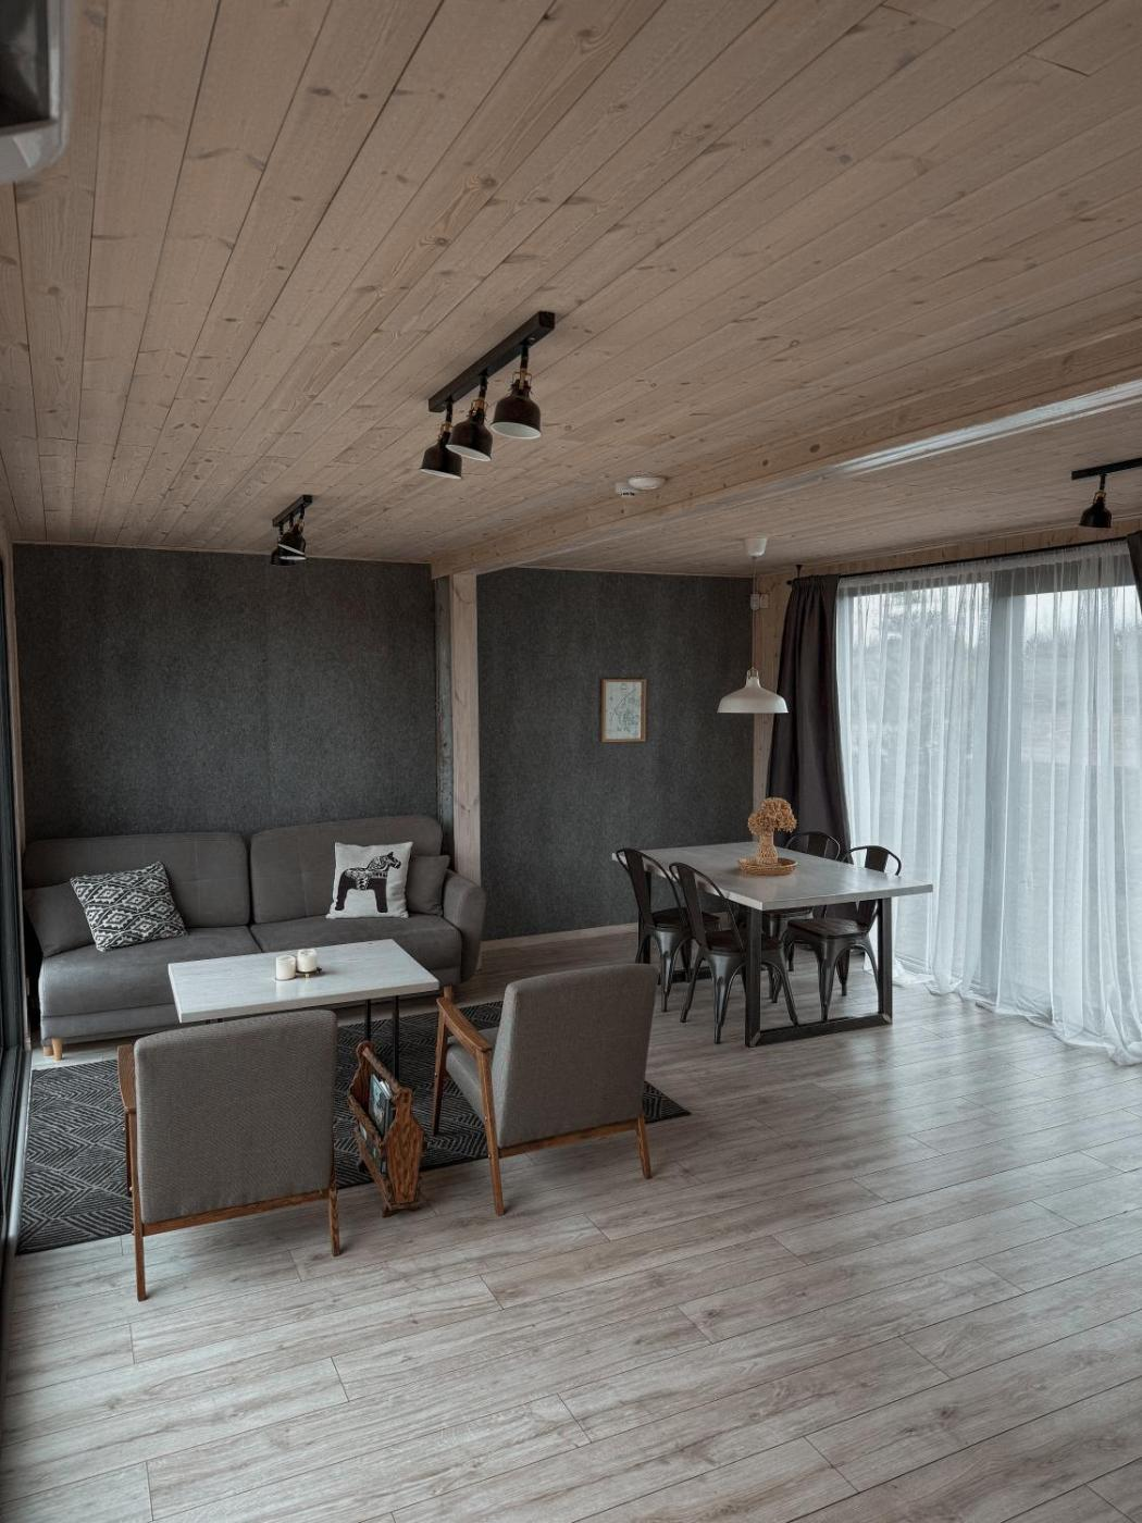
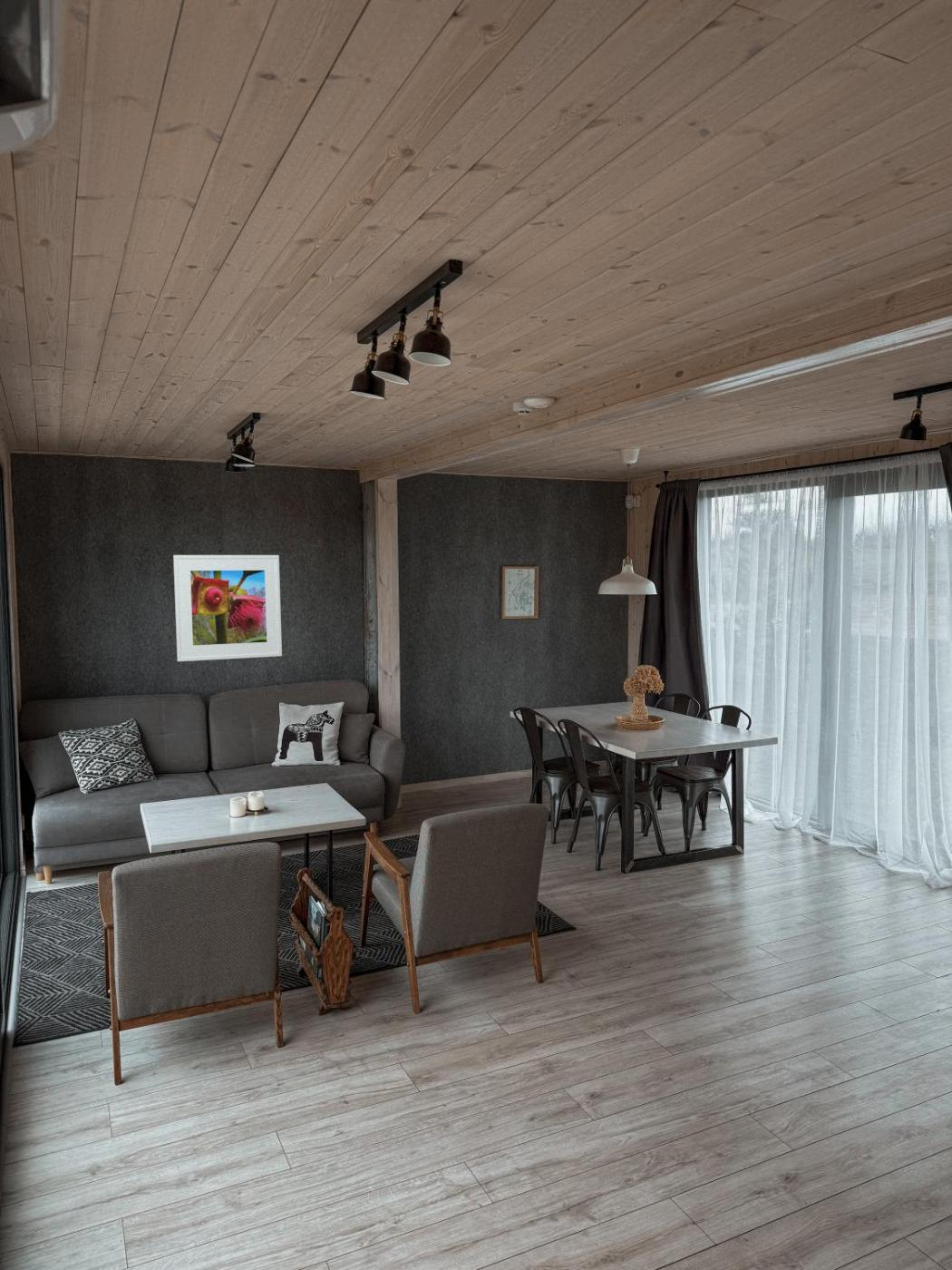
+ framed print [172,554,283,662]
